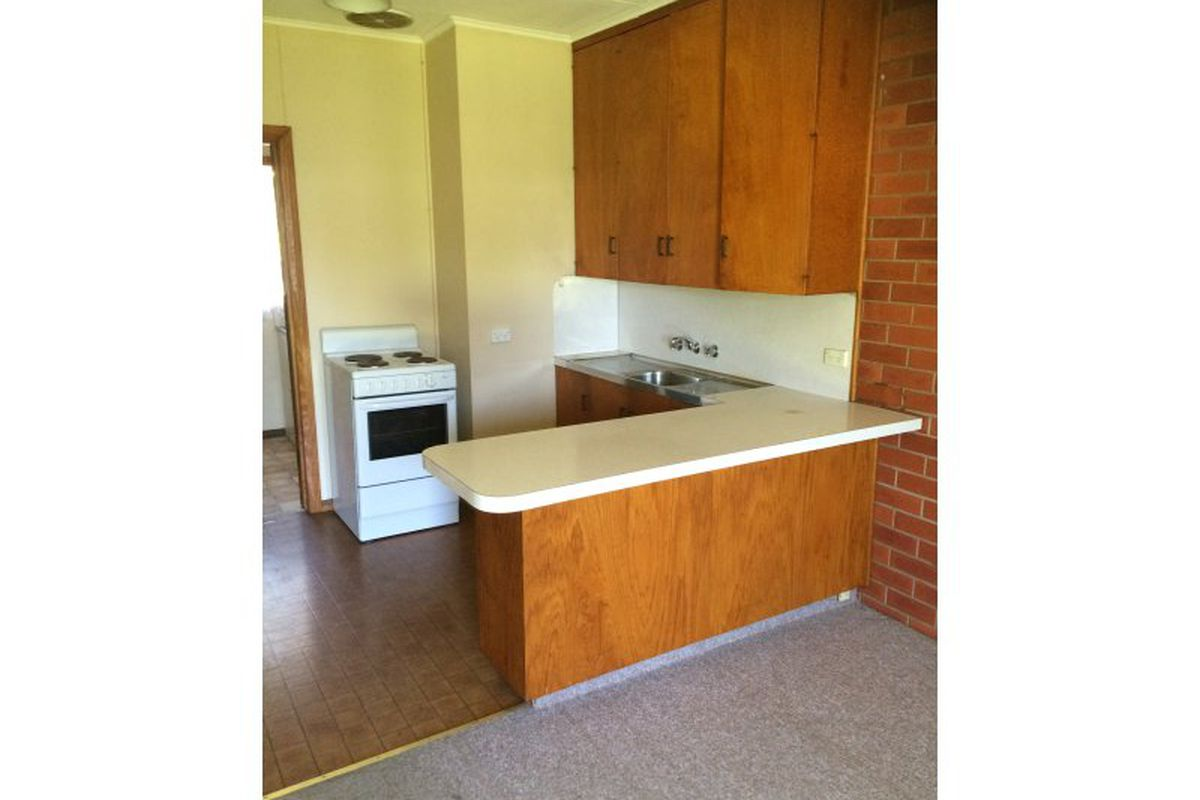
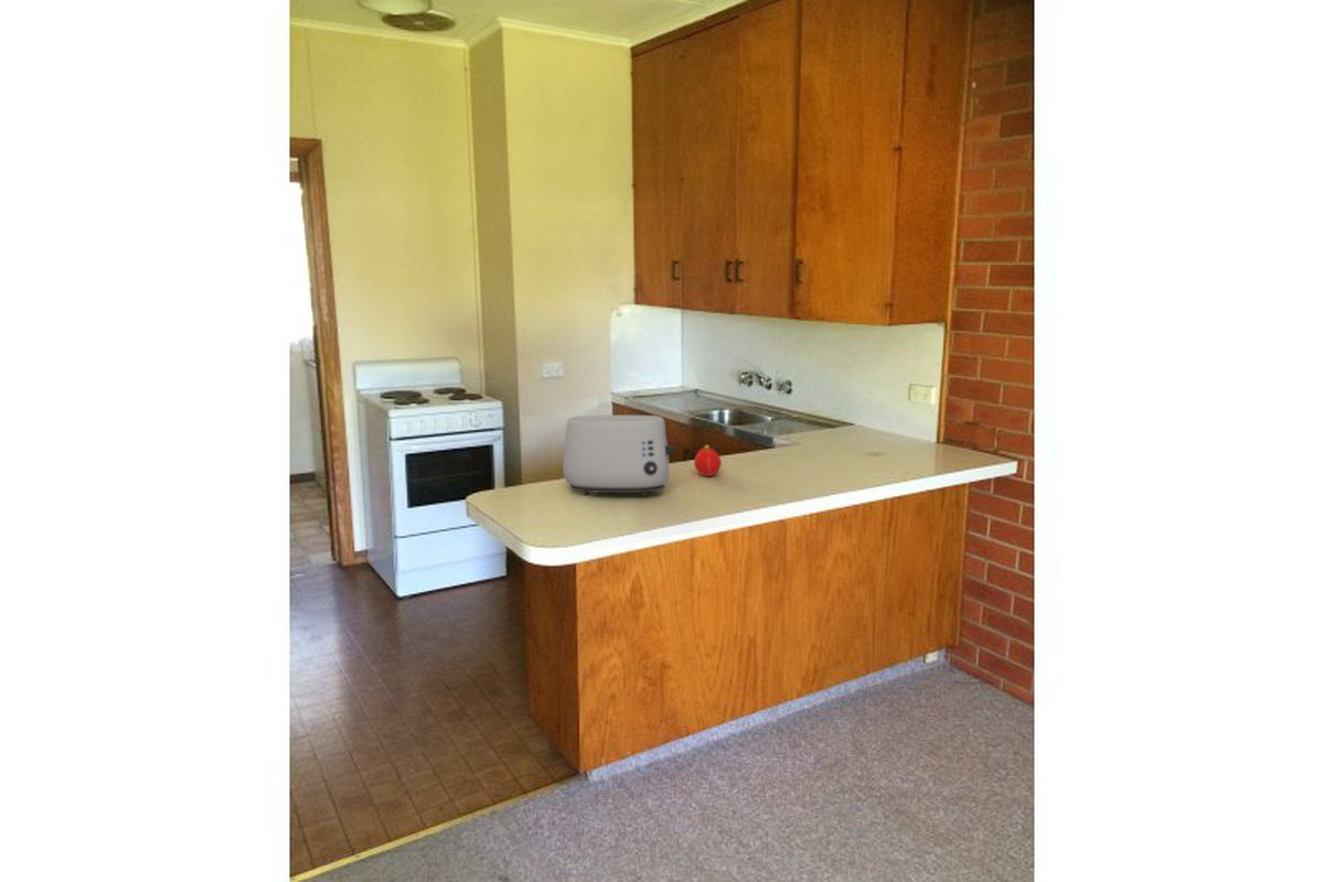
+ fruit [693,444,723,477]
+ toaster [562,415,679,497]
